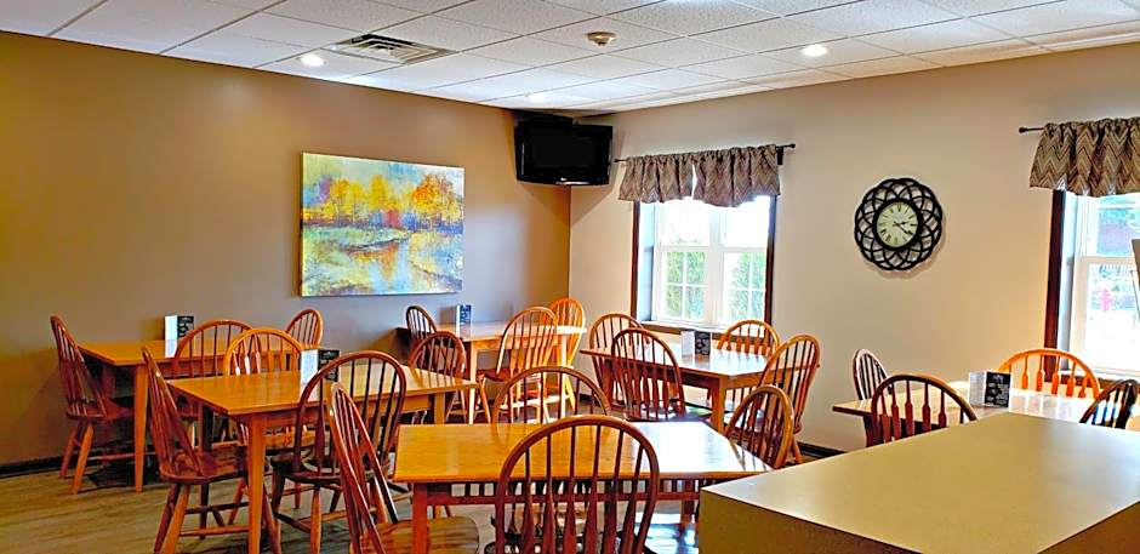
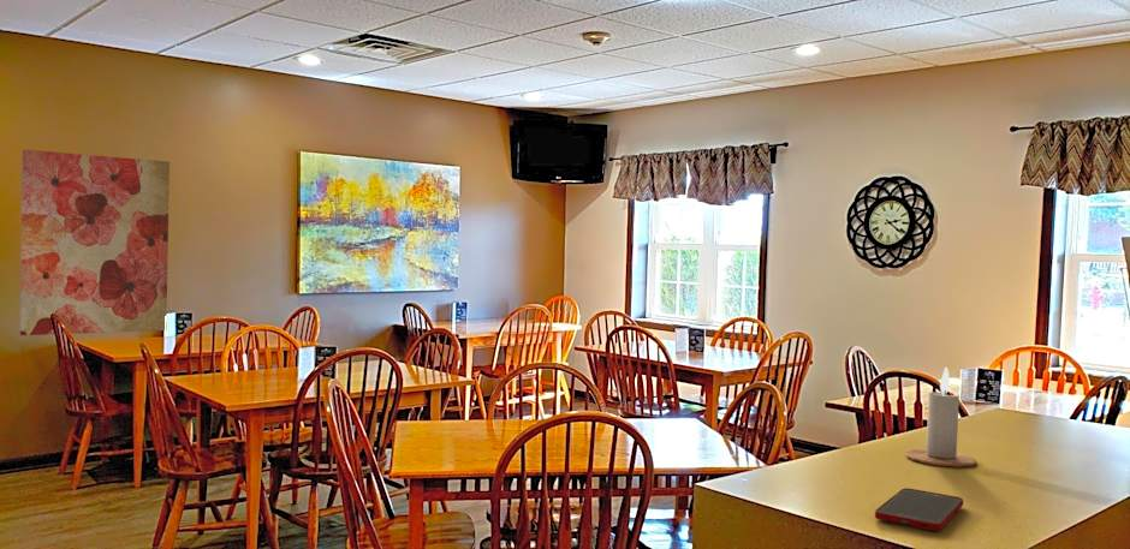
+ candle [905,366,977,469]
+ cell phone [874,488,964,532]
+ wall art [18,149,171,336]
